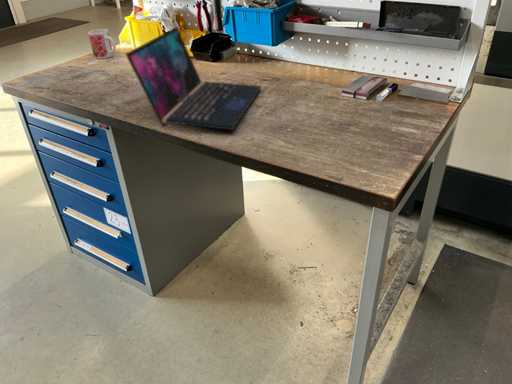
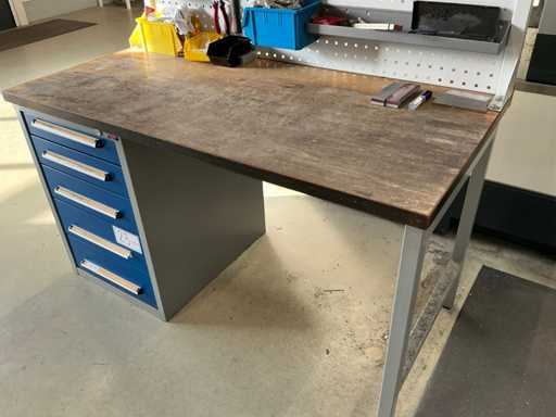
- mug [87,28,117,60]
- laptop [124,26,262,131]
